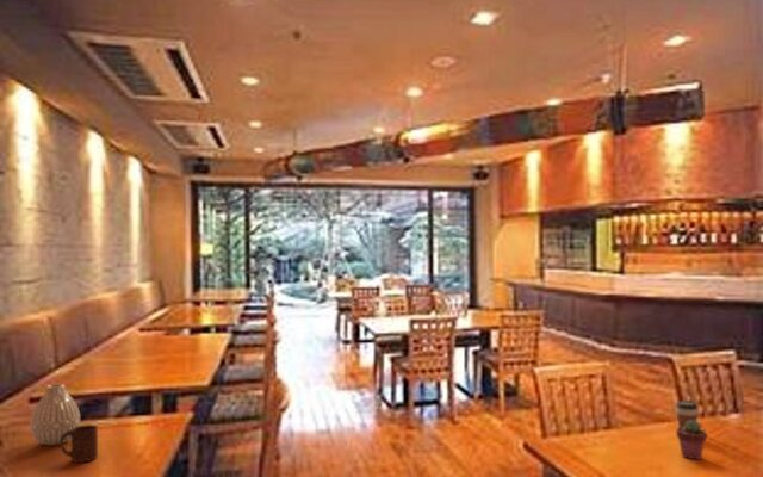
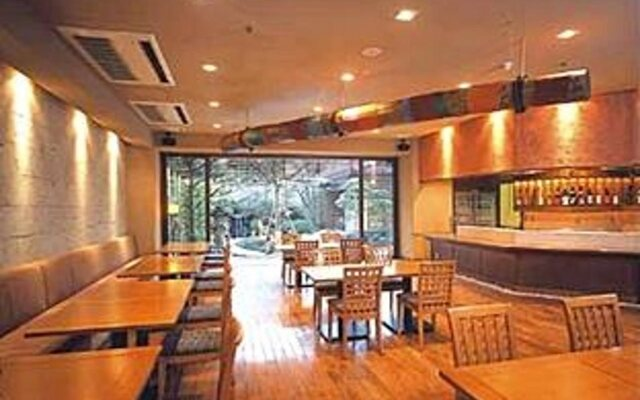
- vase [29,383,81,446]
- potted succulent [675,420,708,460]
- cup [58,423,99,464]
- coffee cup [675,399,699,428]
